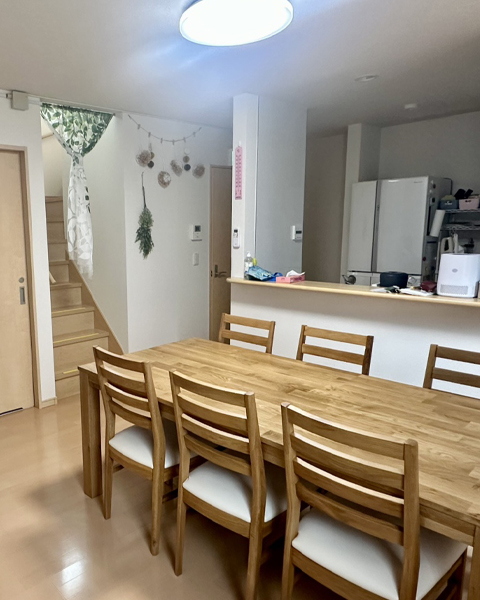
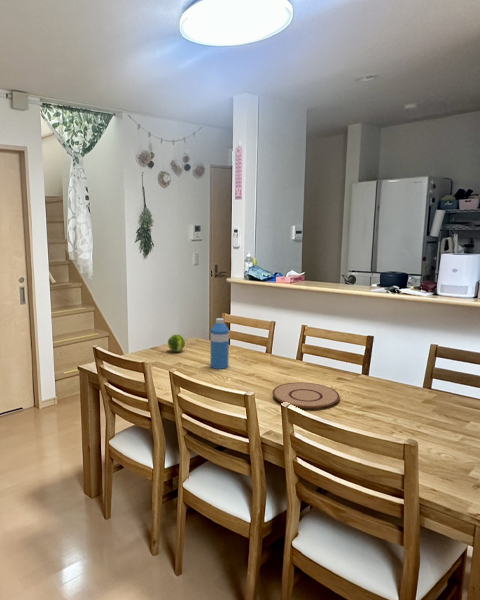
+ fruit [167,333,186,353]
+ water bottle [210,317,230,370]
+ plate [271,382,340,410]
